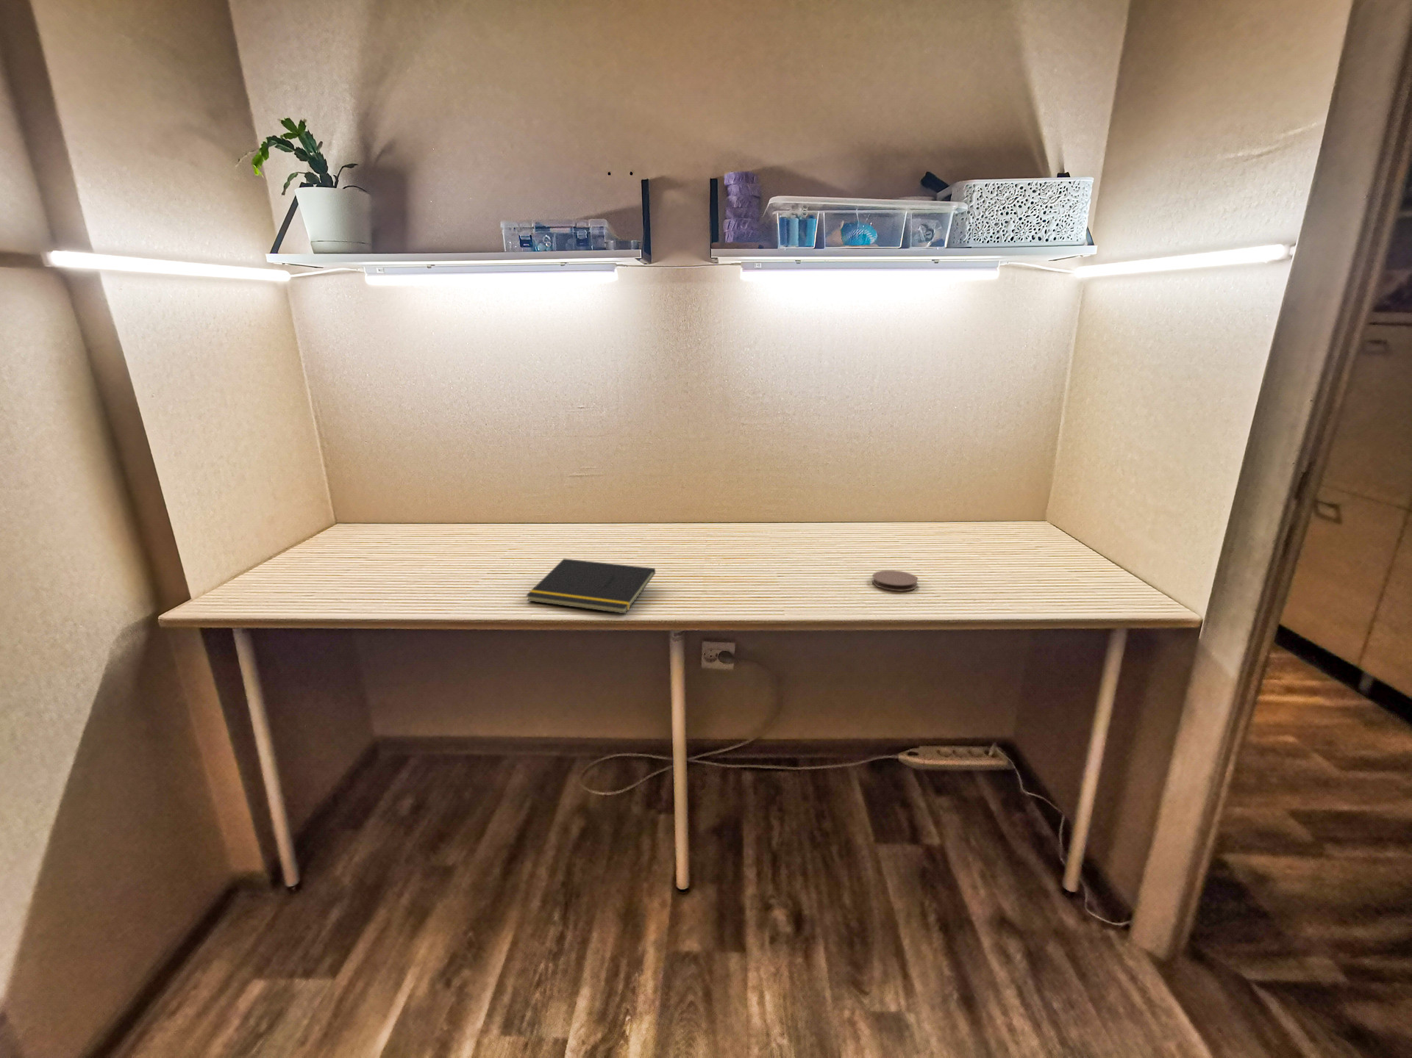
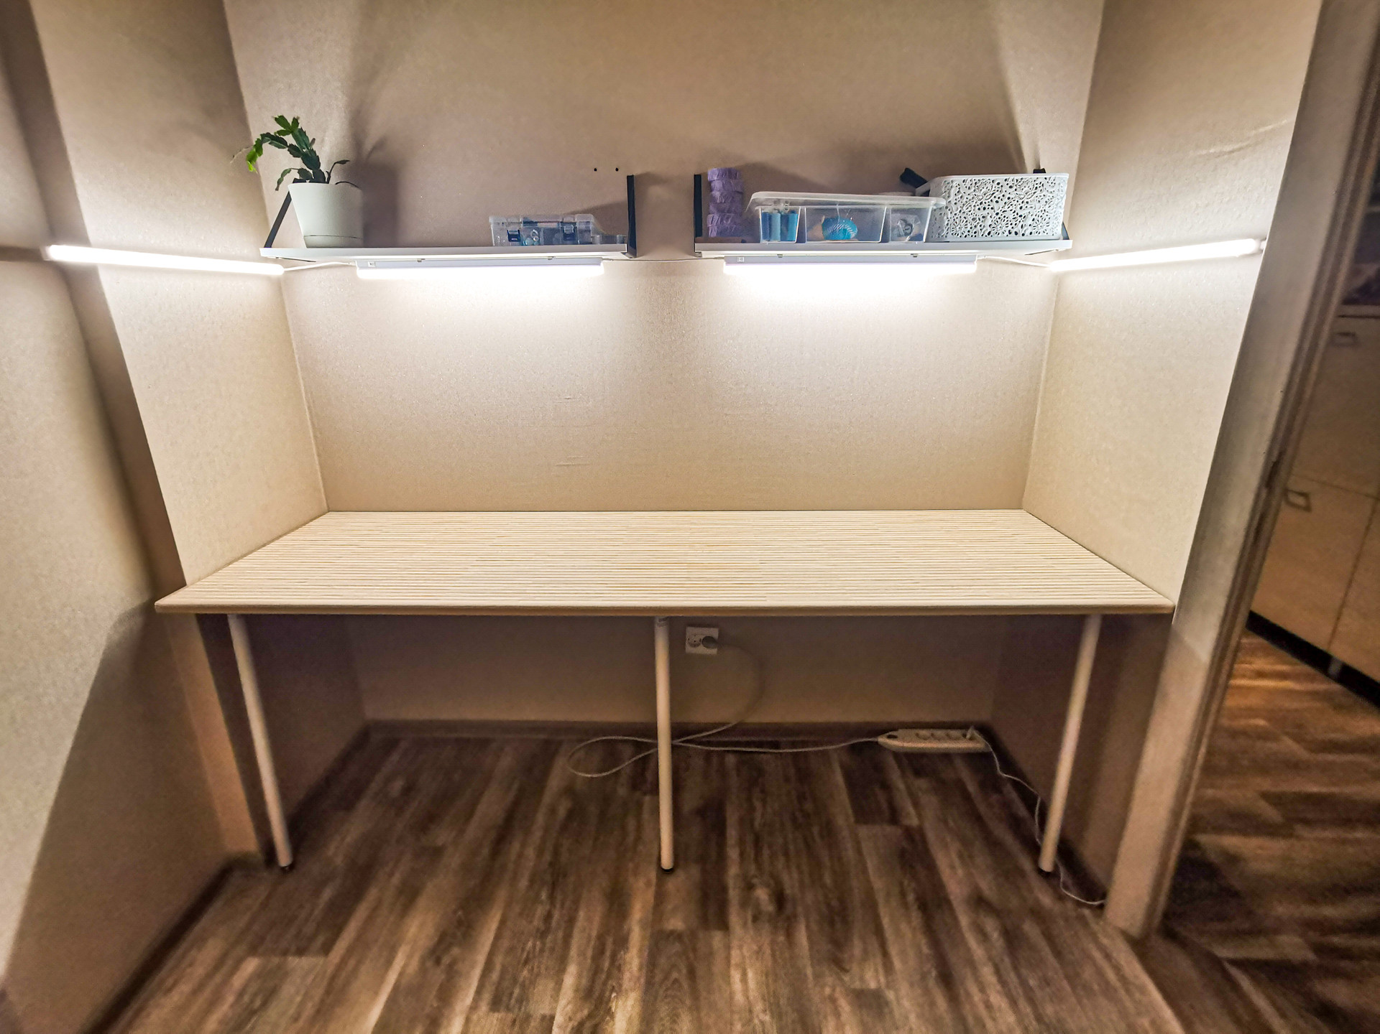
- notepad [525,558,656,615]
- coaster [872,569,918,591]
